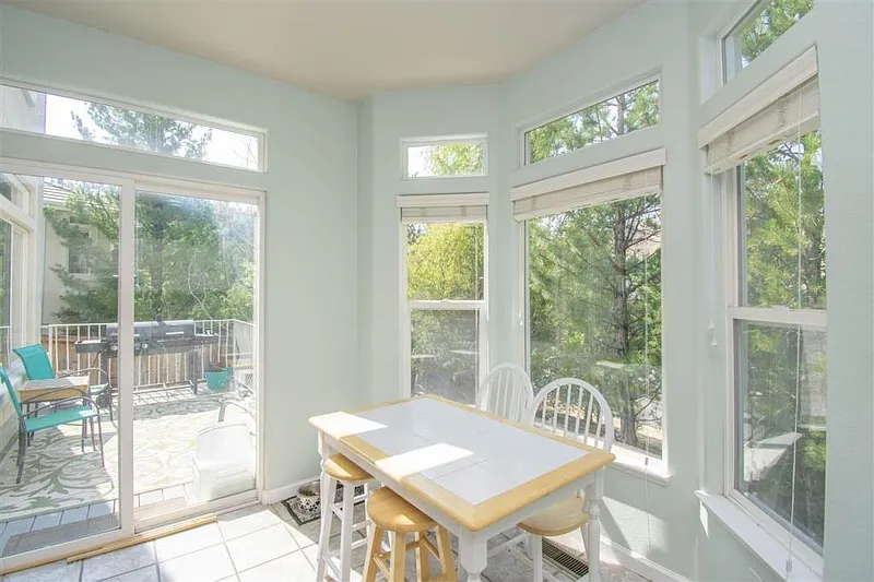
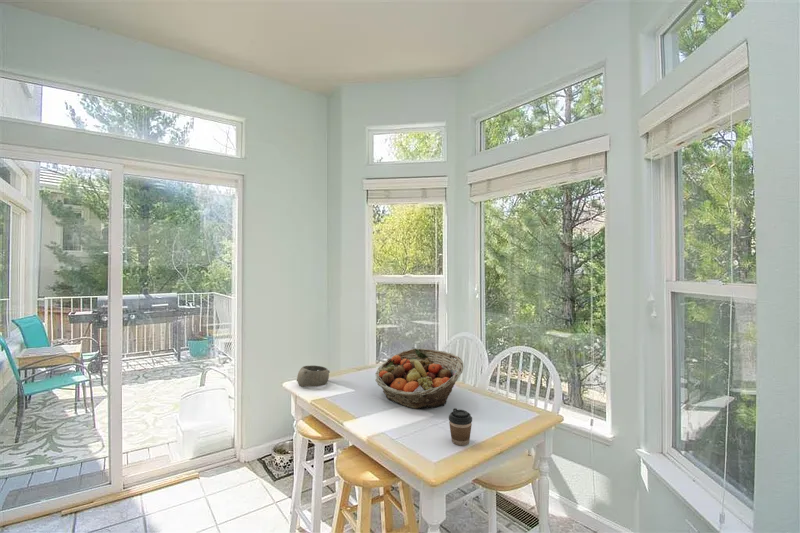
+ fruit basket [374,347,465,410]
+ bowl [296,364,331,388]
+ coffee cup [448,407,473,446]
